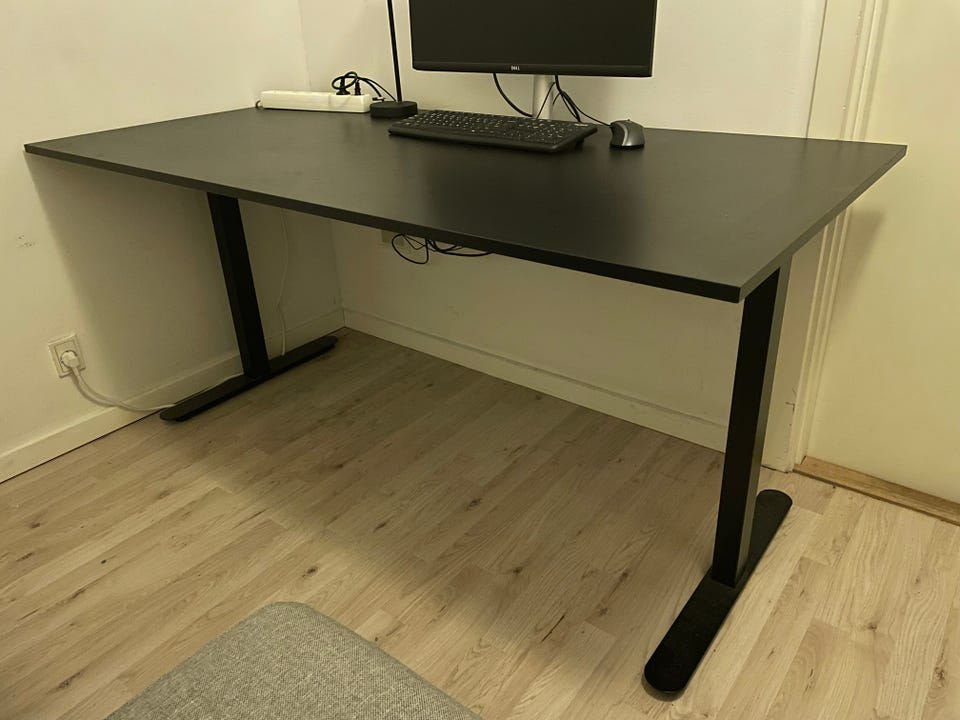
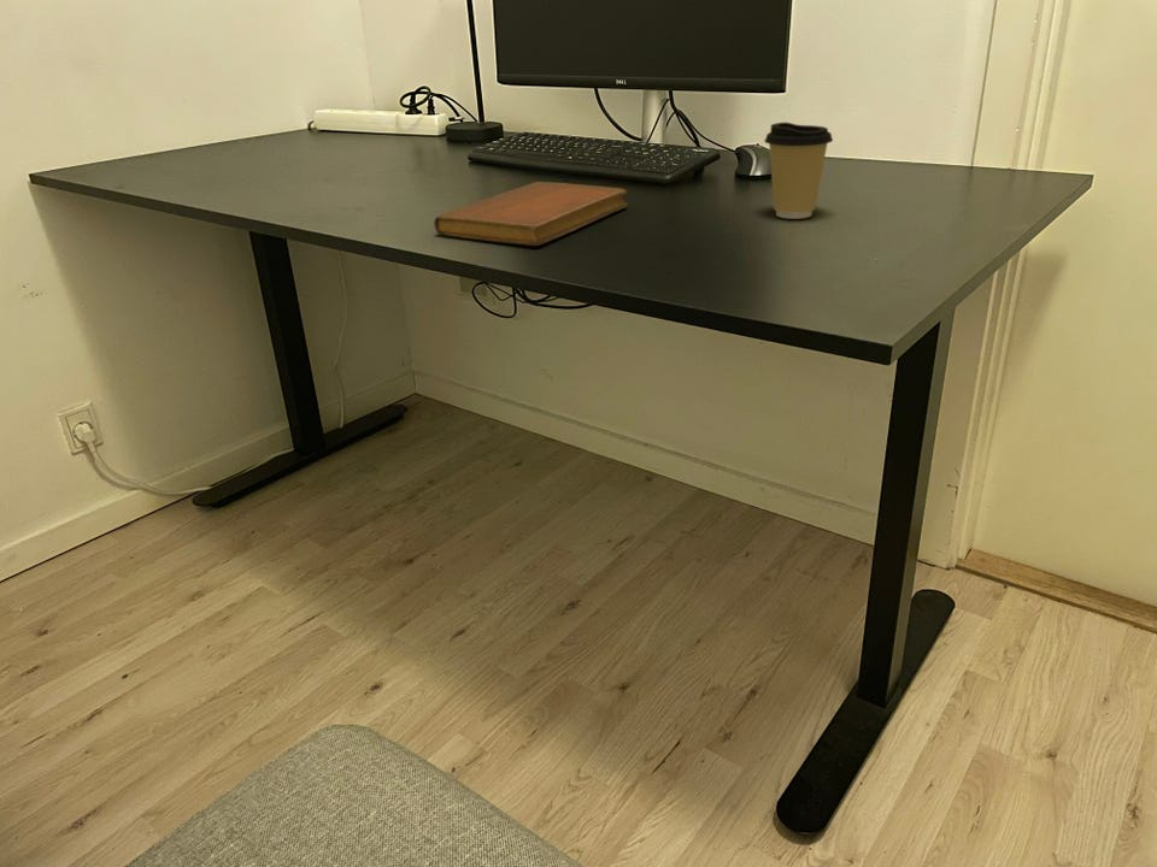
+ coffee cup [763,122,834,220]
+ notebook [433,181,629,247]
